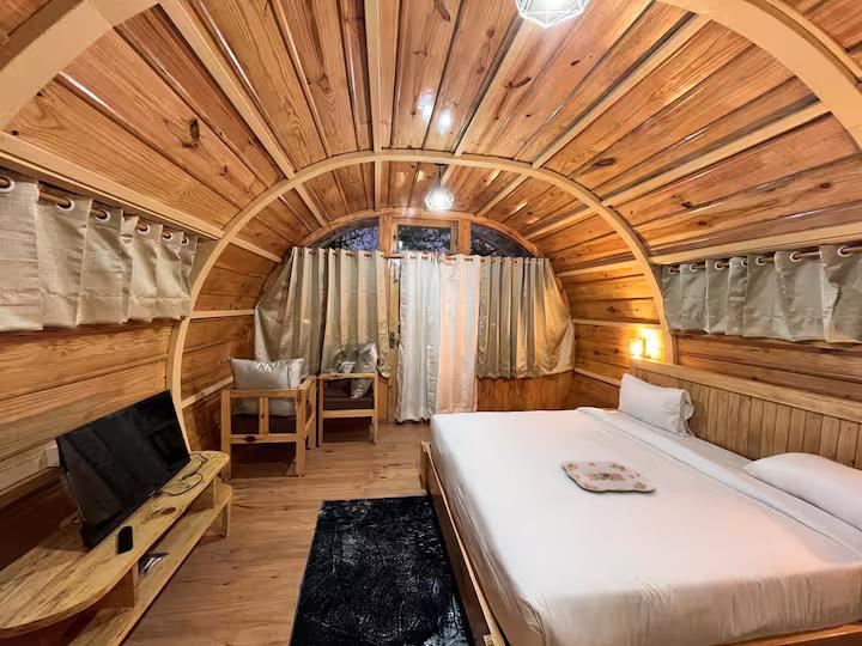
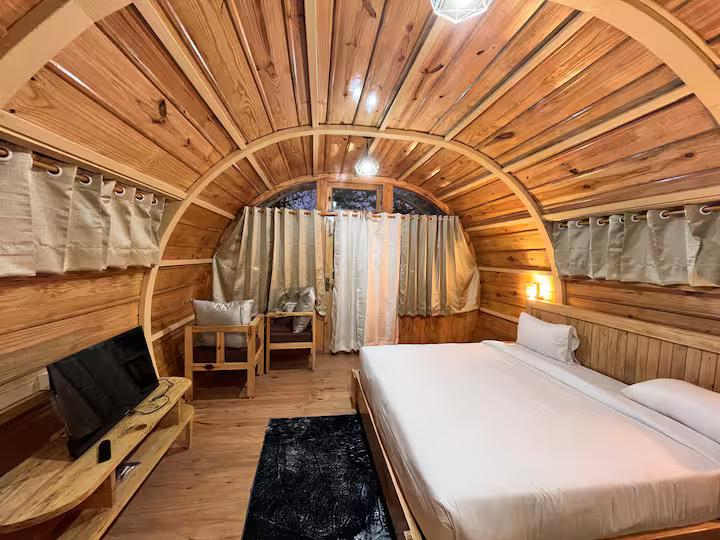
- serving tray [561,459,655,492]
